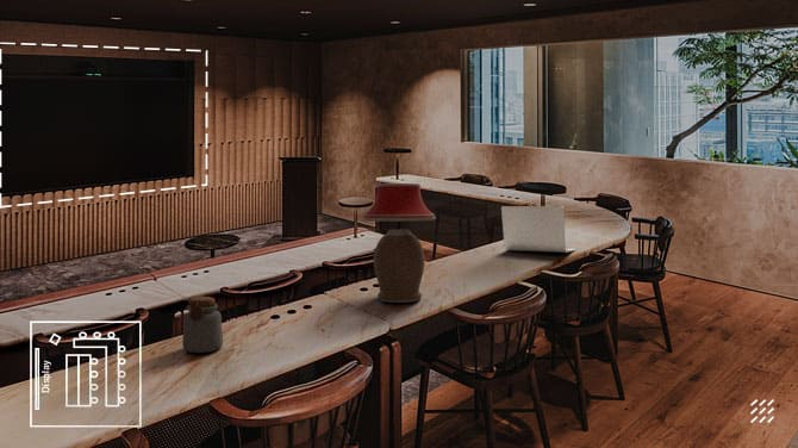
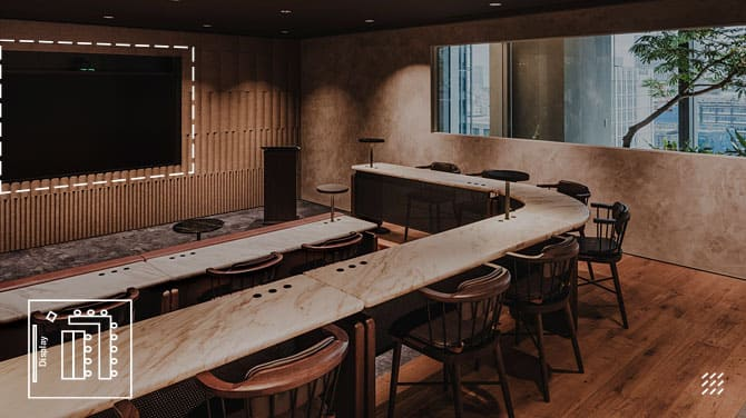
- jar [181,295,224,354]
- laptop [500,205,578,254]
- table lamp [361,182,437,304]
